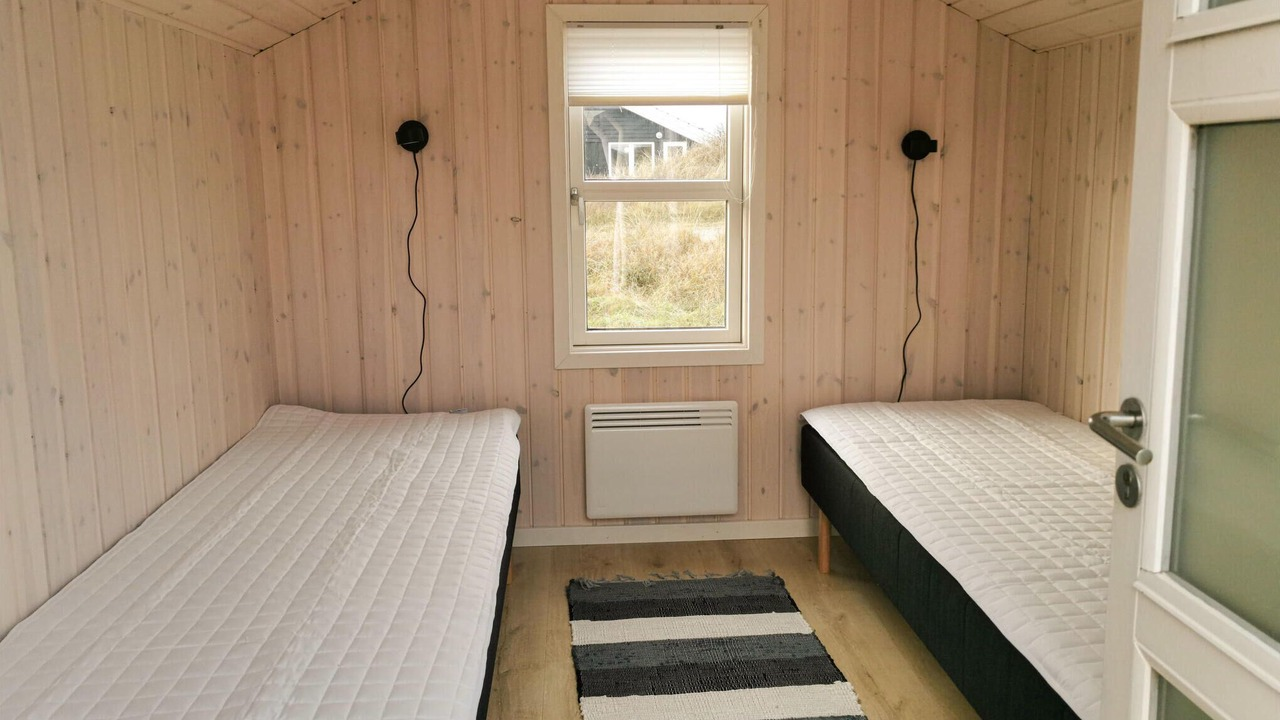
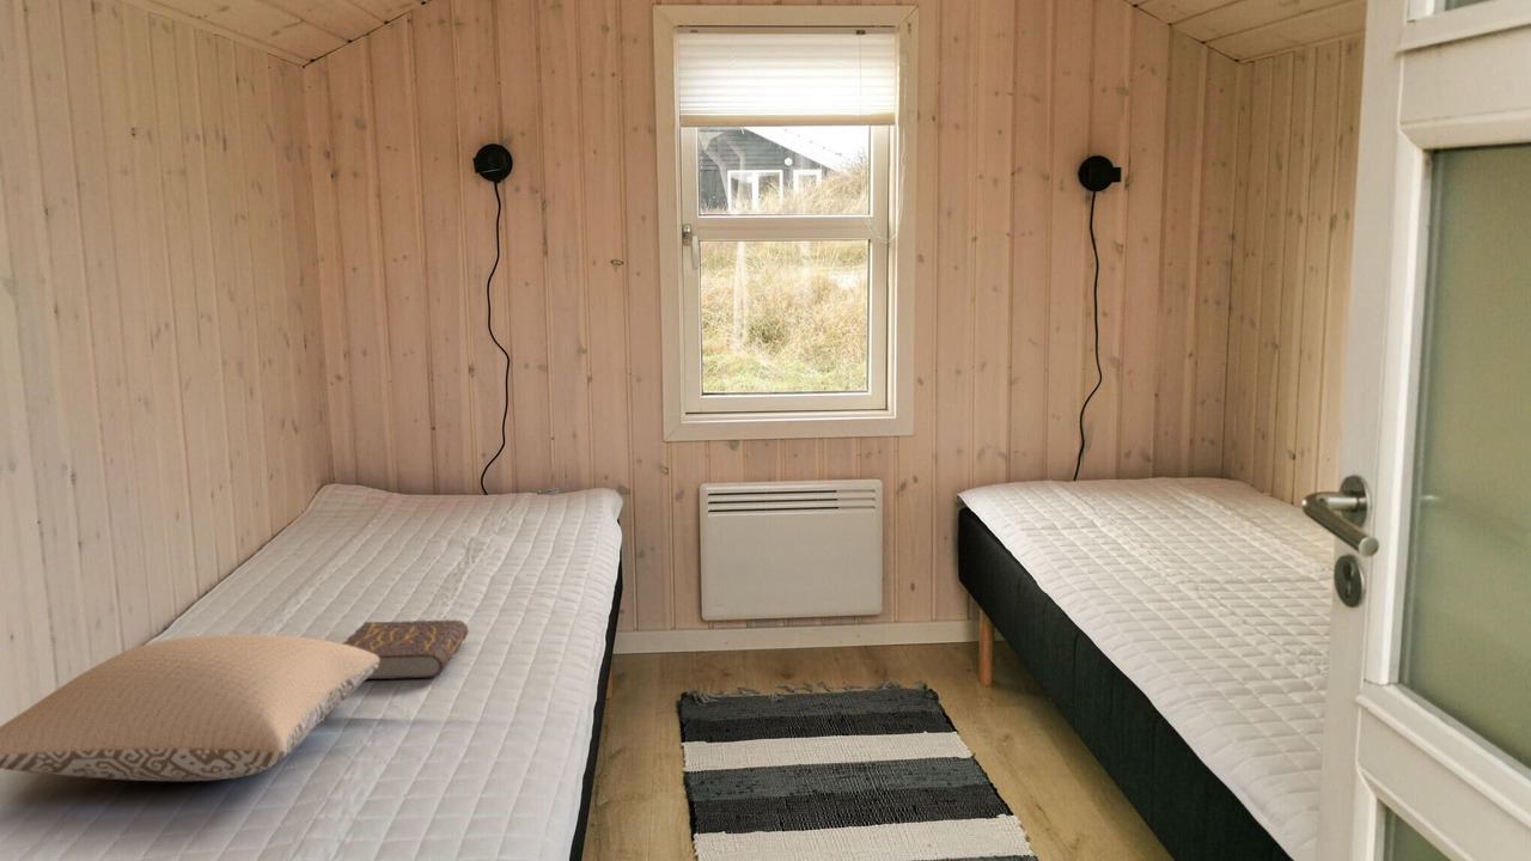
+ pillow [0,633,379,782]
+ book [342,618,470,680]
